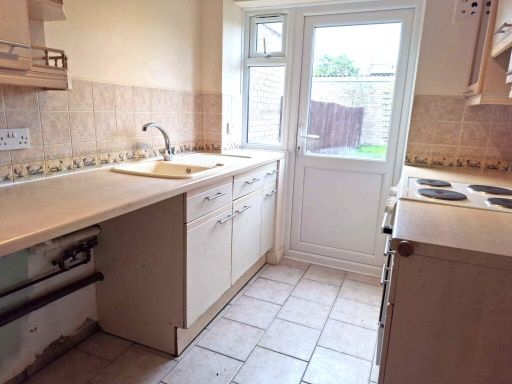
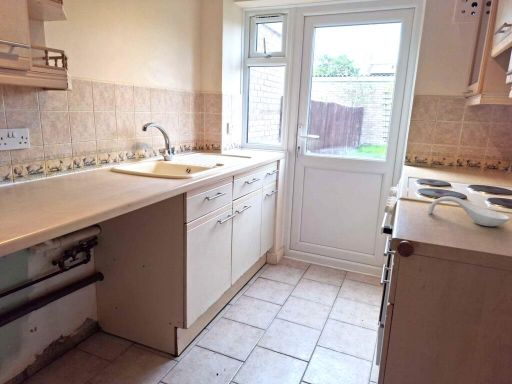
+ spoon rest [426,195,510,227]
